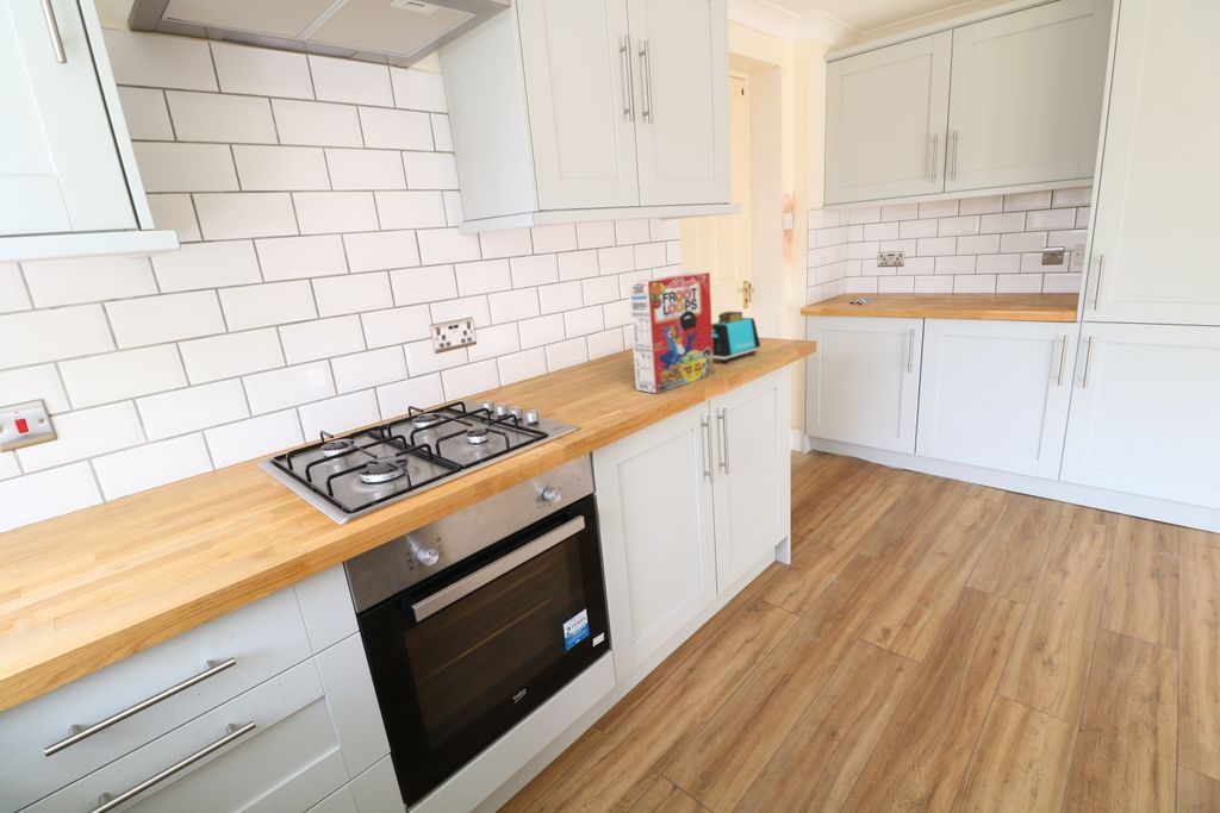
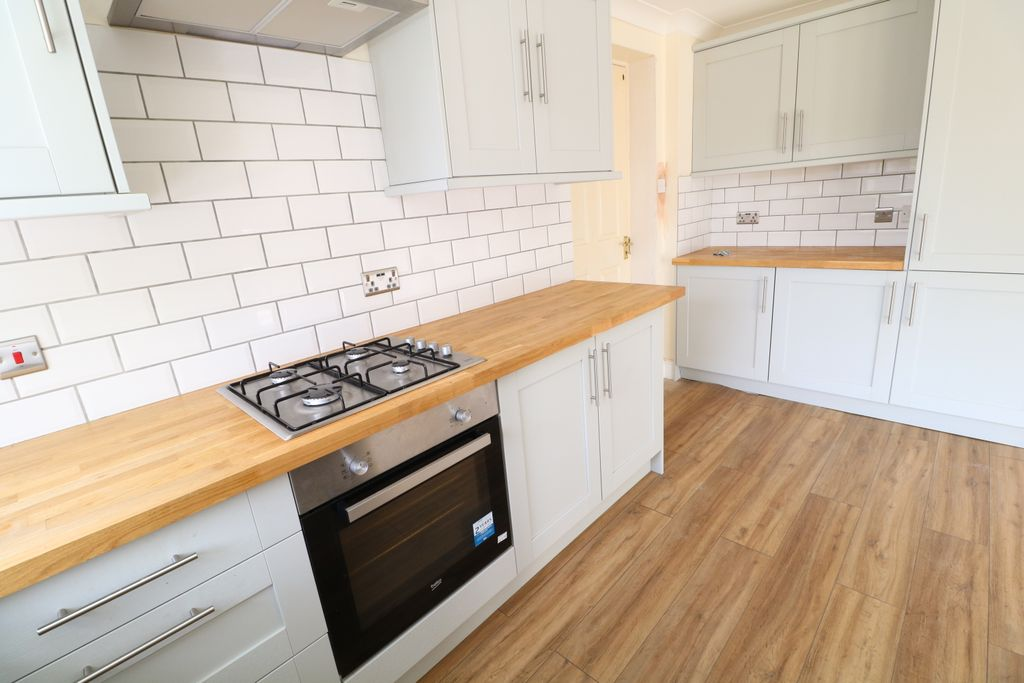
- toaster [711,311,761,364]
- cereal box [627,271,715,394]
